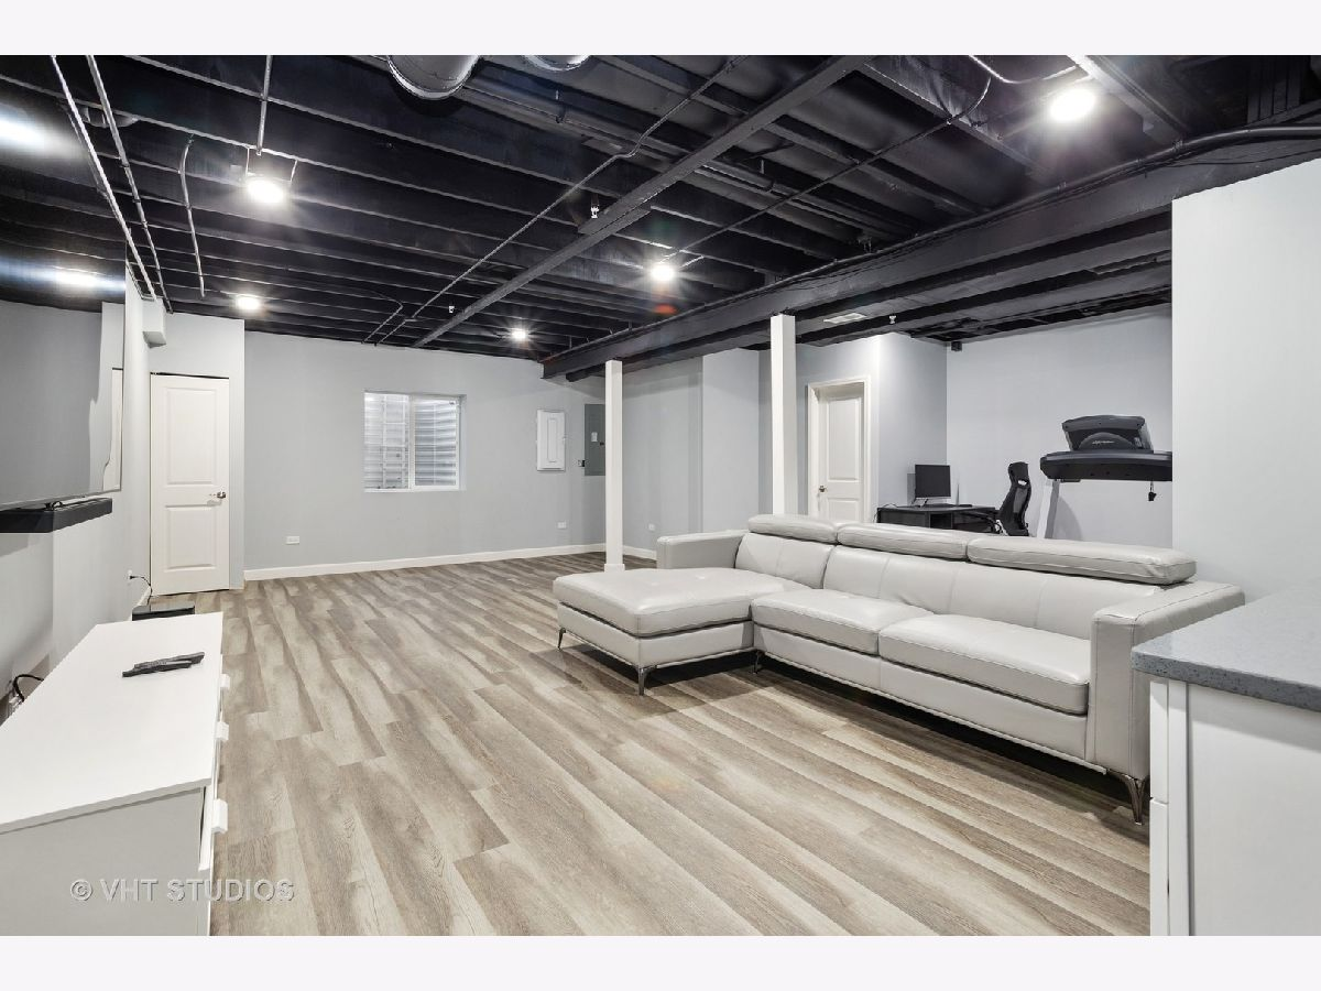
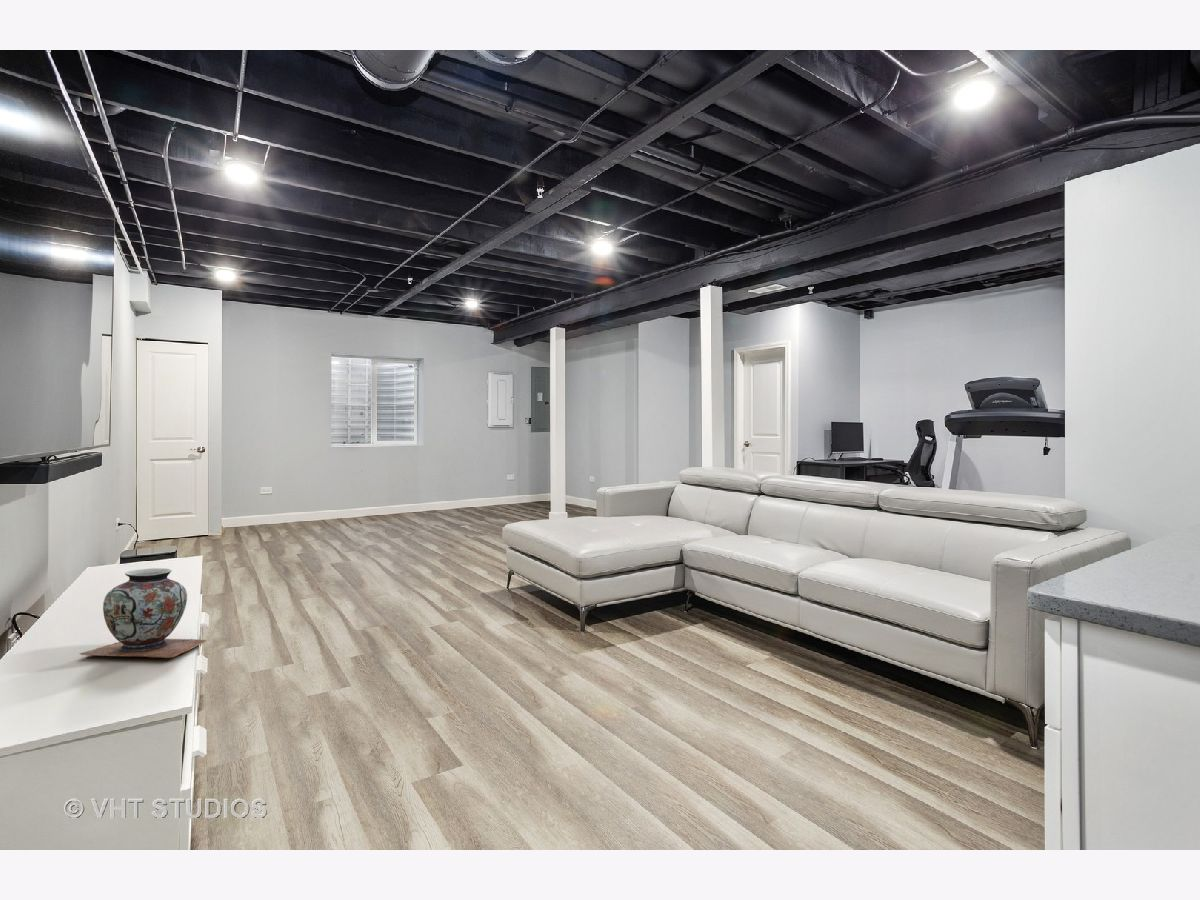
+ decorative vase [79,567,208,659]
